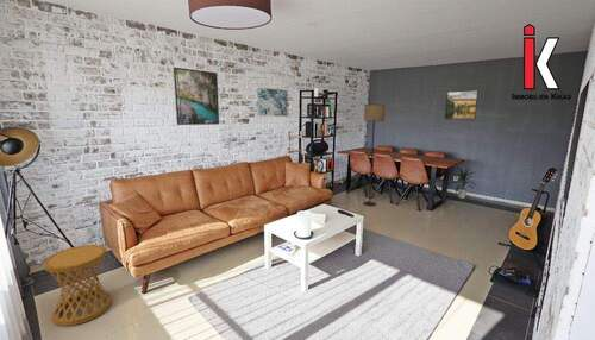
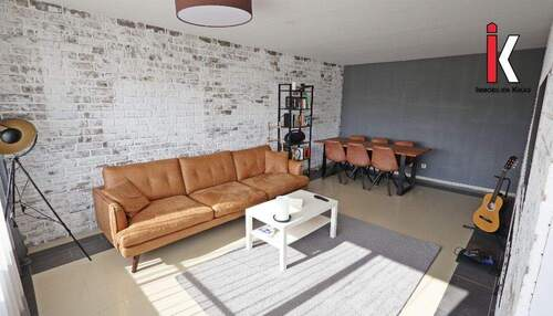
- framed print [444,89,480,120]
- side table [42,244,113,327]
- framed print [173,67,220,126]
- indoor plant [449,164,477,200]
- wall art [255,87,288,118]
- floor lamp [362,103,387,207]
